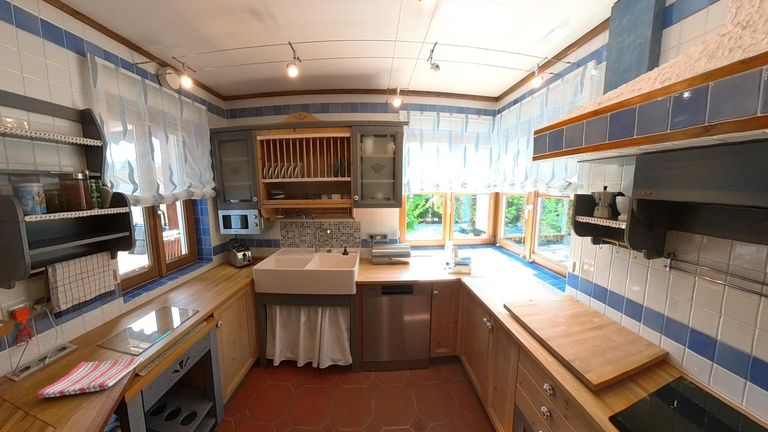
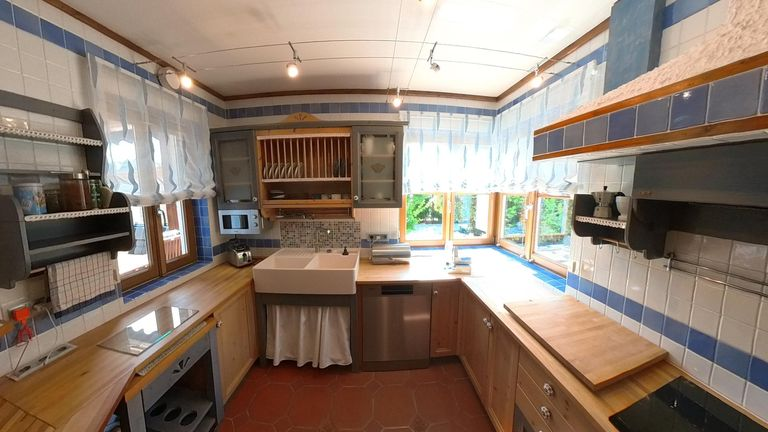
- dish towel [36,356,143,399]
